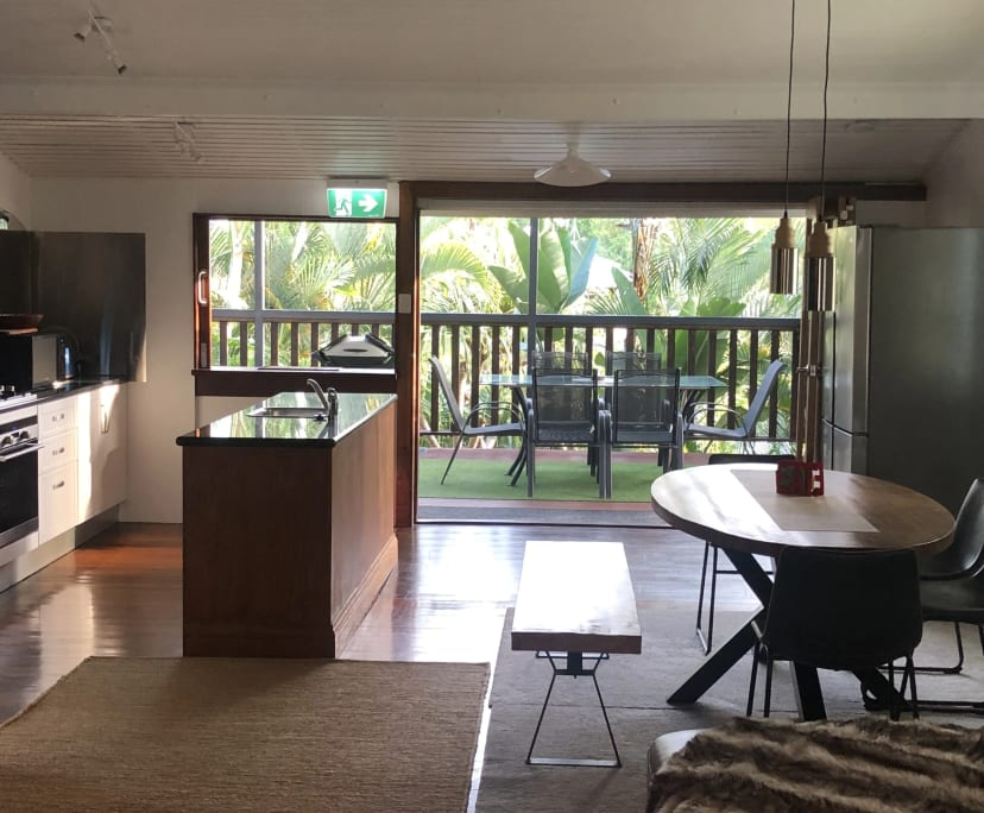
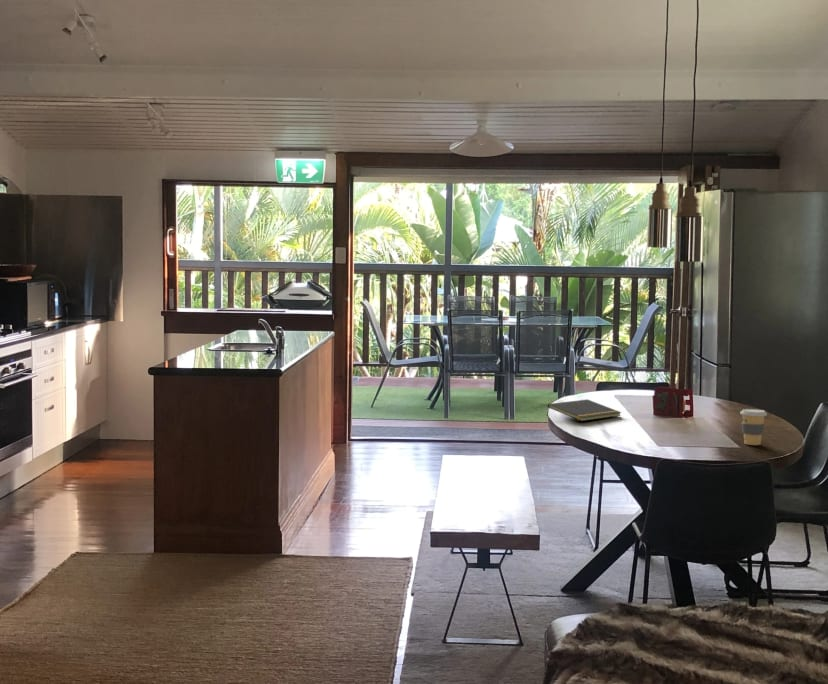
+ coffee cup [739,408,768,446]
+ notepad [546,398,622,422]
